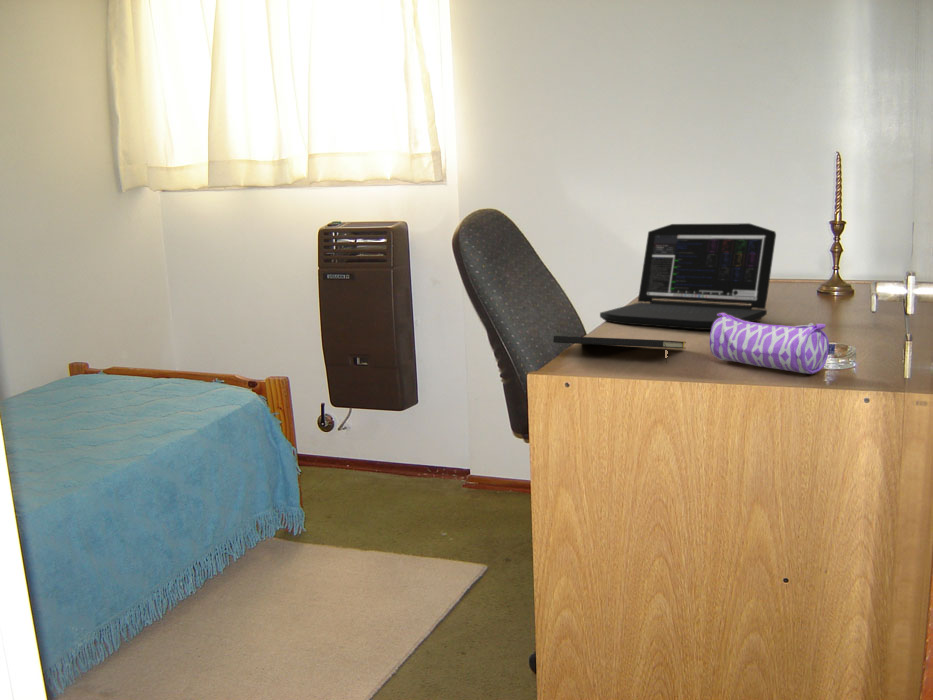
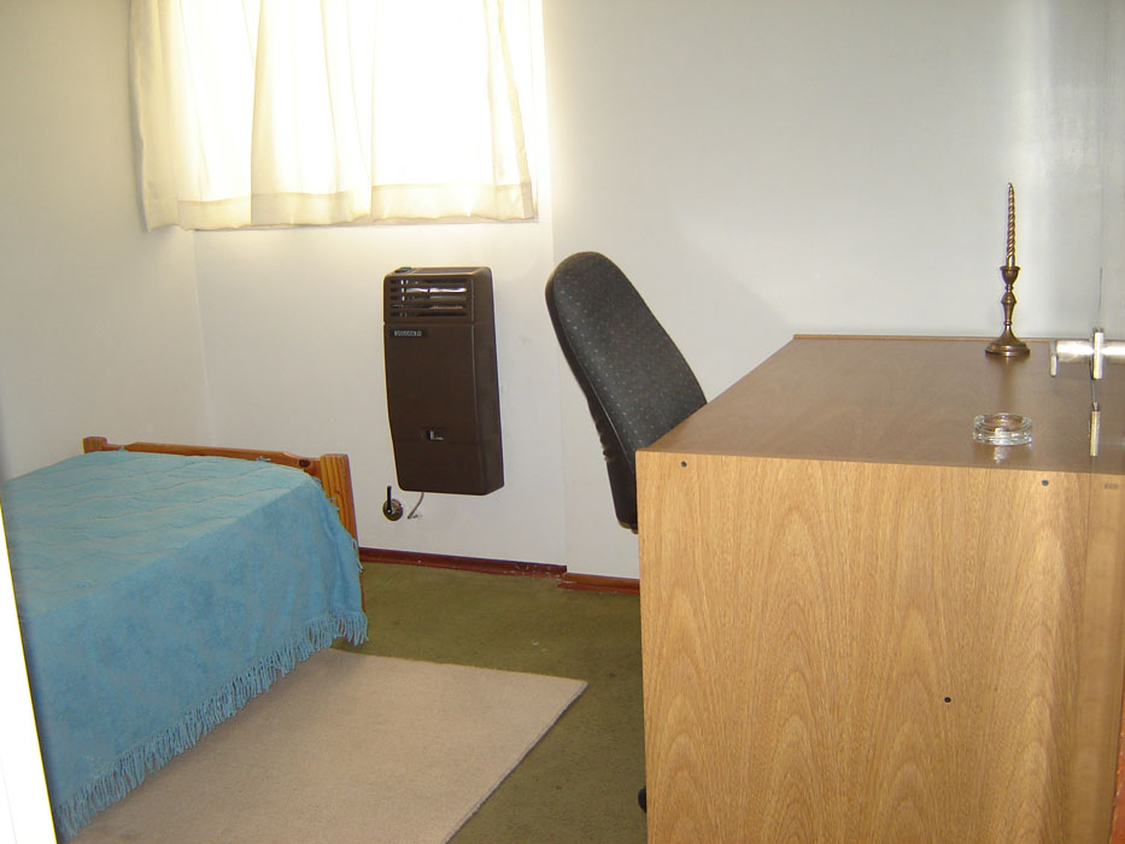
- notepad [552,335,687,364]
- pencil case [709,313,836,375]
- laptop [599,222,777,331]
